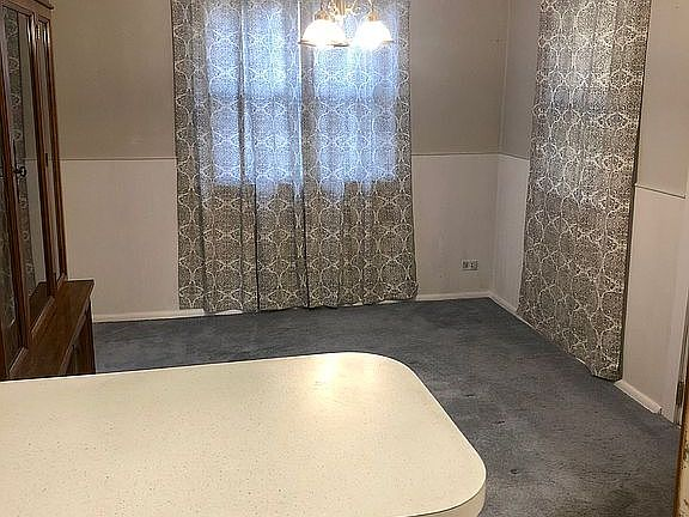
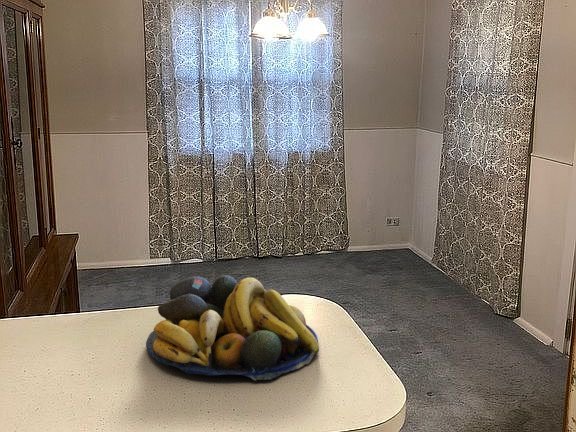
+ fruit bowl [145,274,320,381]
